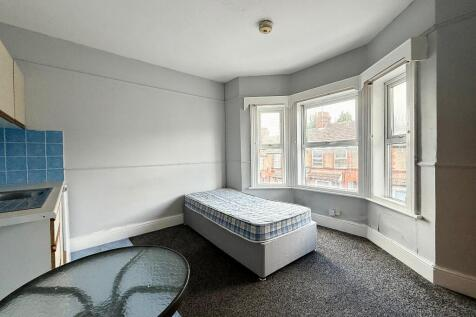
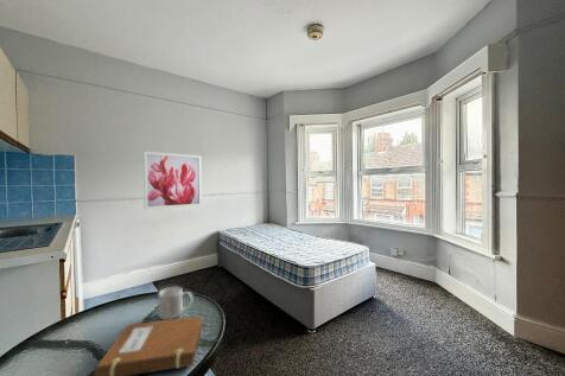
+ wall art [142,151,203,211]
+ notebook [93,314,203,376]
+ mug [158,286,193,320]
